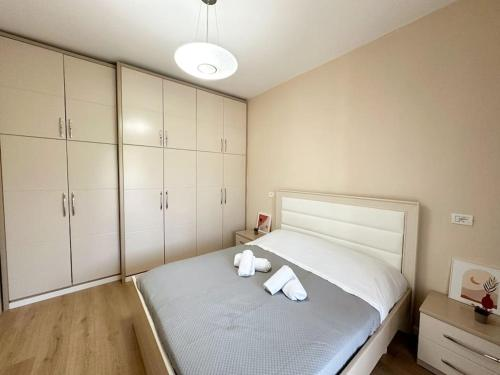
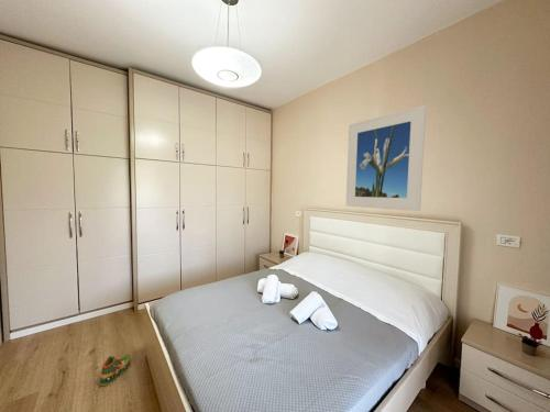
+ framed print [345,104,427,212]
+ sneaker [99,354,131,387]
